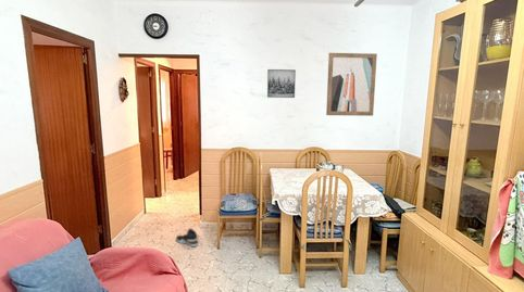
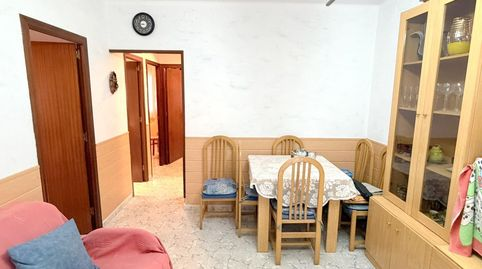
- sneaker [175,228,199,247]
- wall art [325,52,378,117]
- wall art [266,68,297,99]
